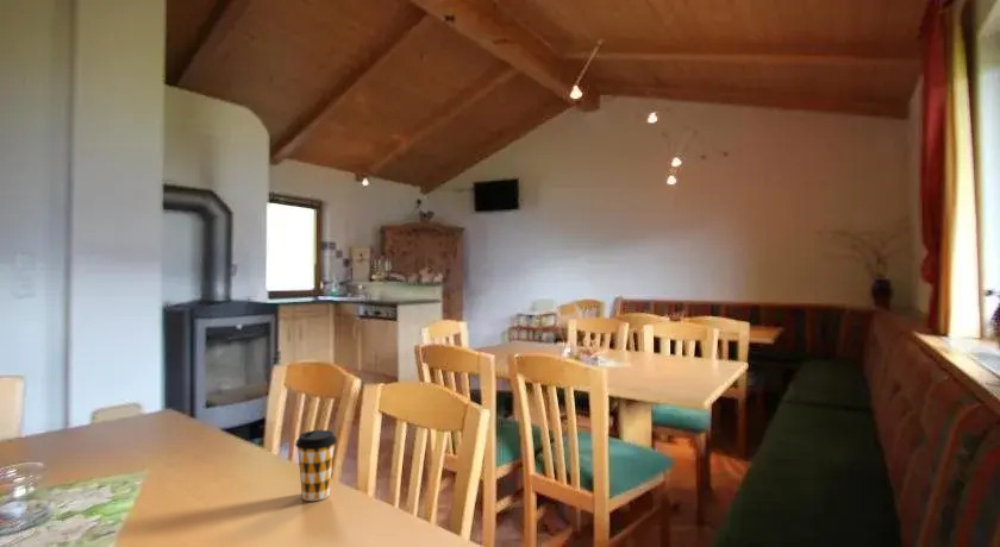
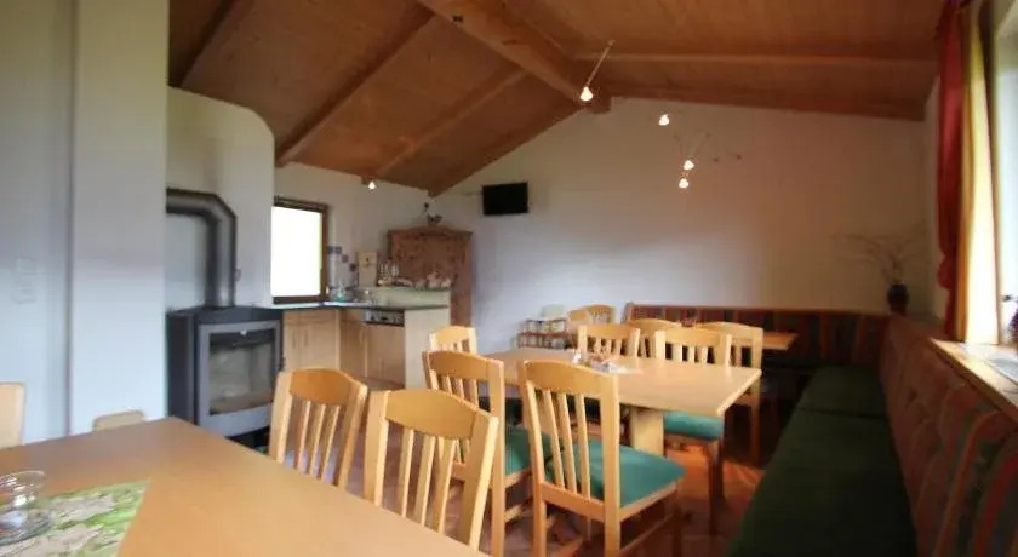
- coffee cup [294,429,338,502]
